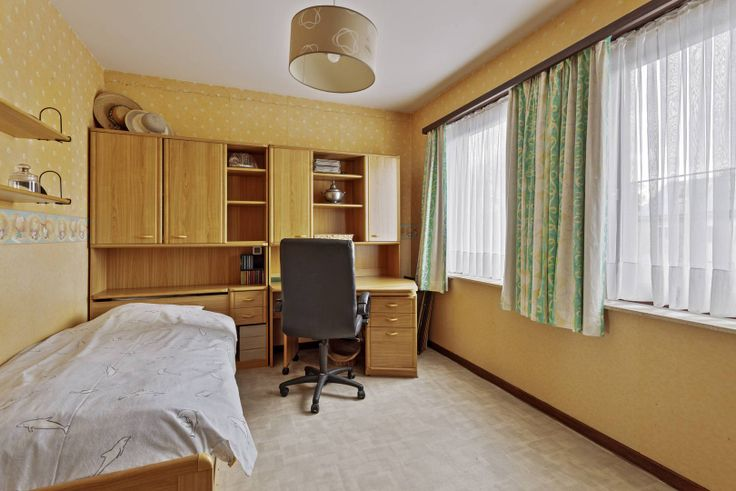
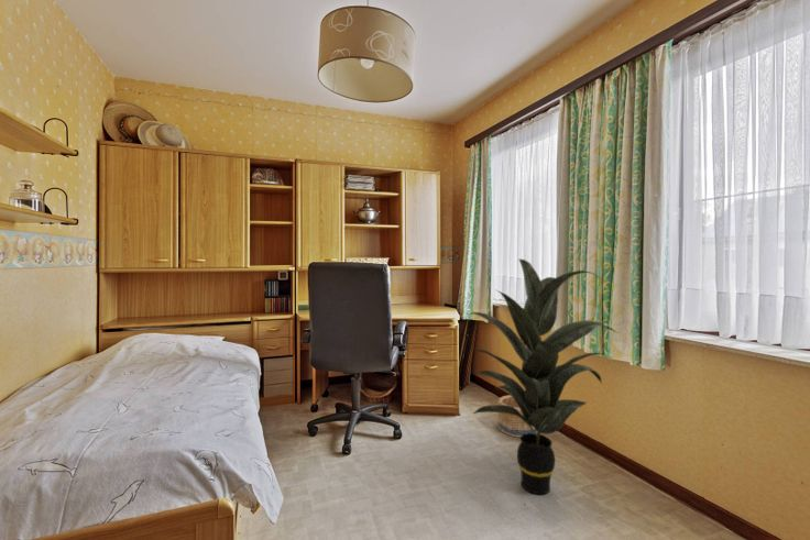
+ basket [497,394,537,439]
+ indoor plant [471,257,620,496]
